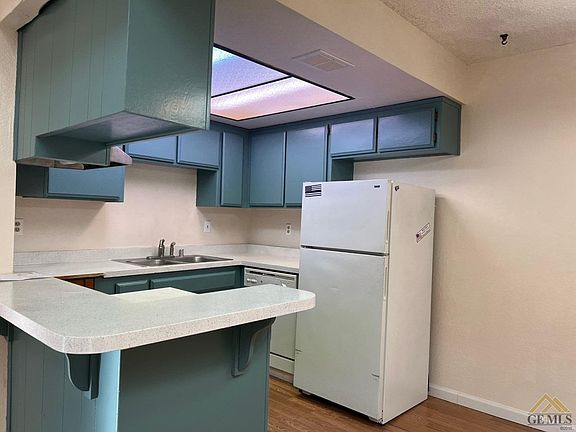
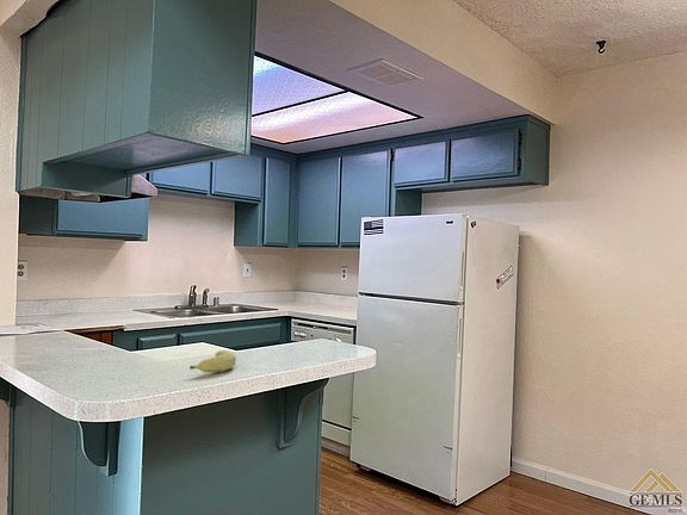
+ fruit [188,349,237,373]
